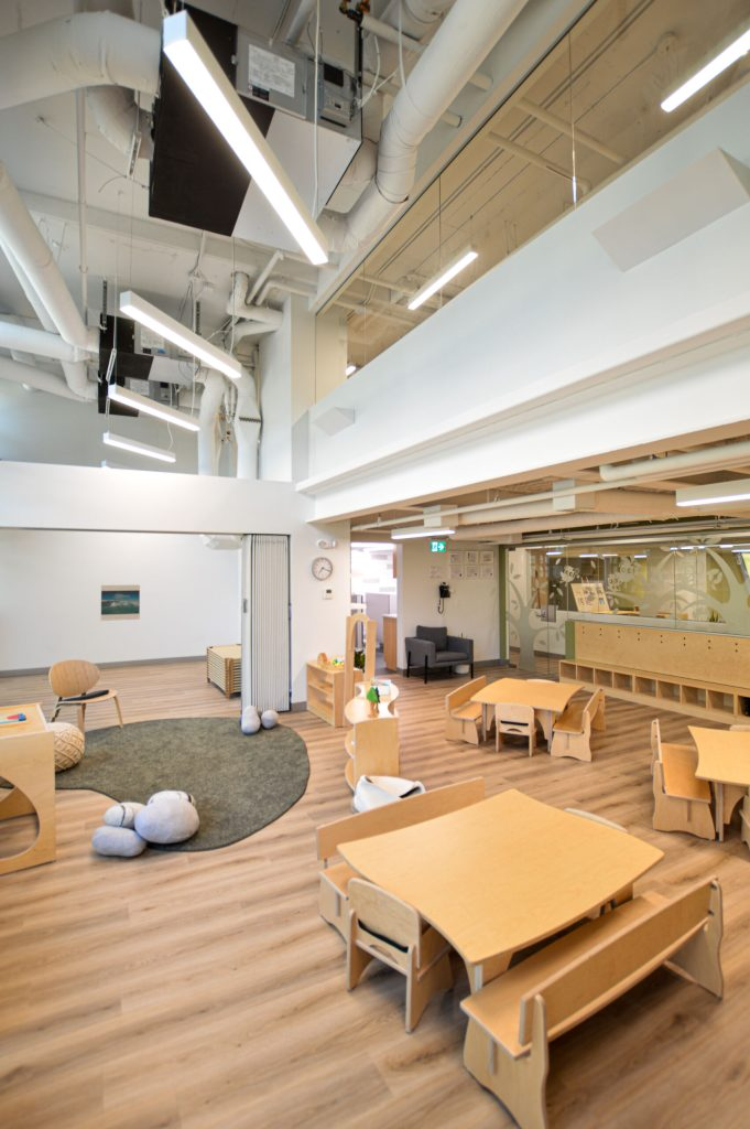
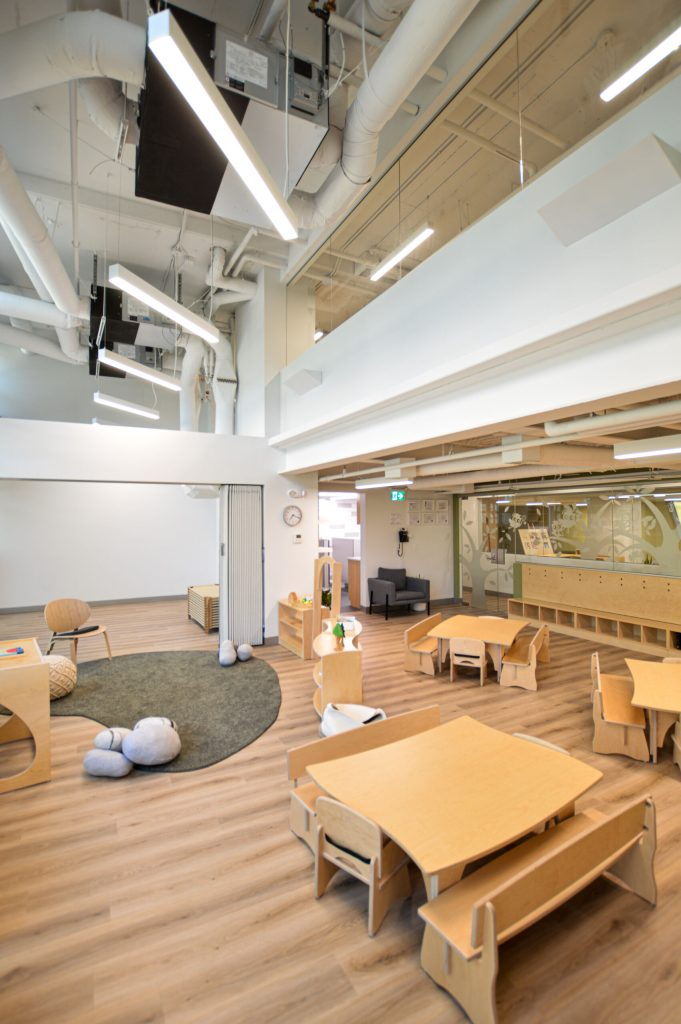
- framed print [100,584,141,622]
